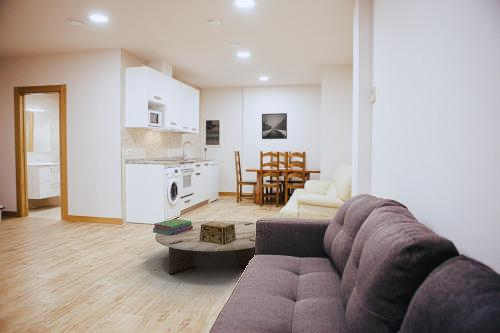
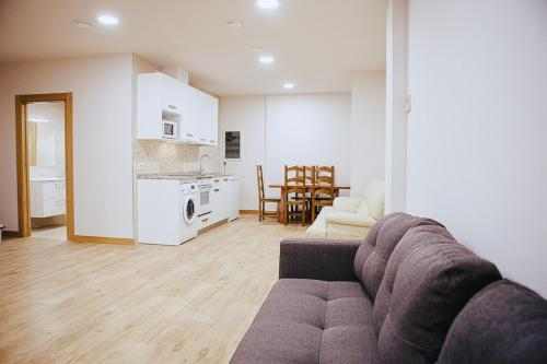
- stack of books [152,218,193,235]
- decorative box [200,220,236,245]
- coffee table [154,220,257,276]
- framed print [261,112,288,140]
